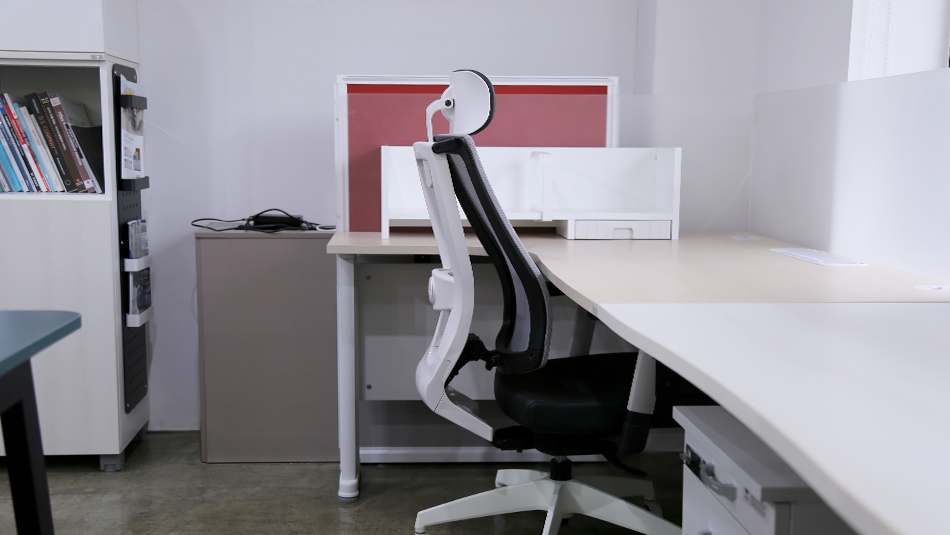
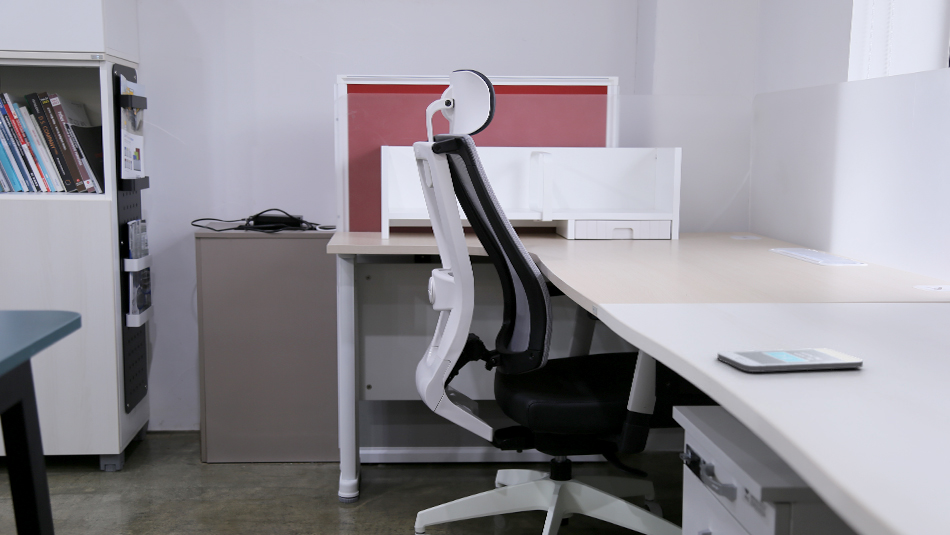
+ smartphone [717,347,864,373]
